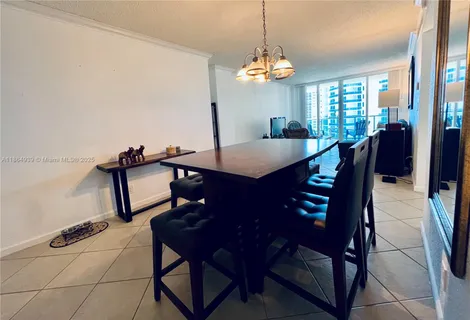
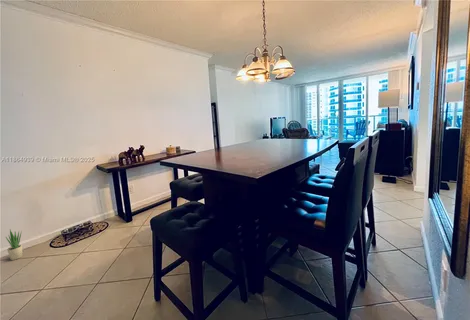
+ potted plant [5,229,23,261]
